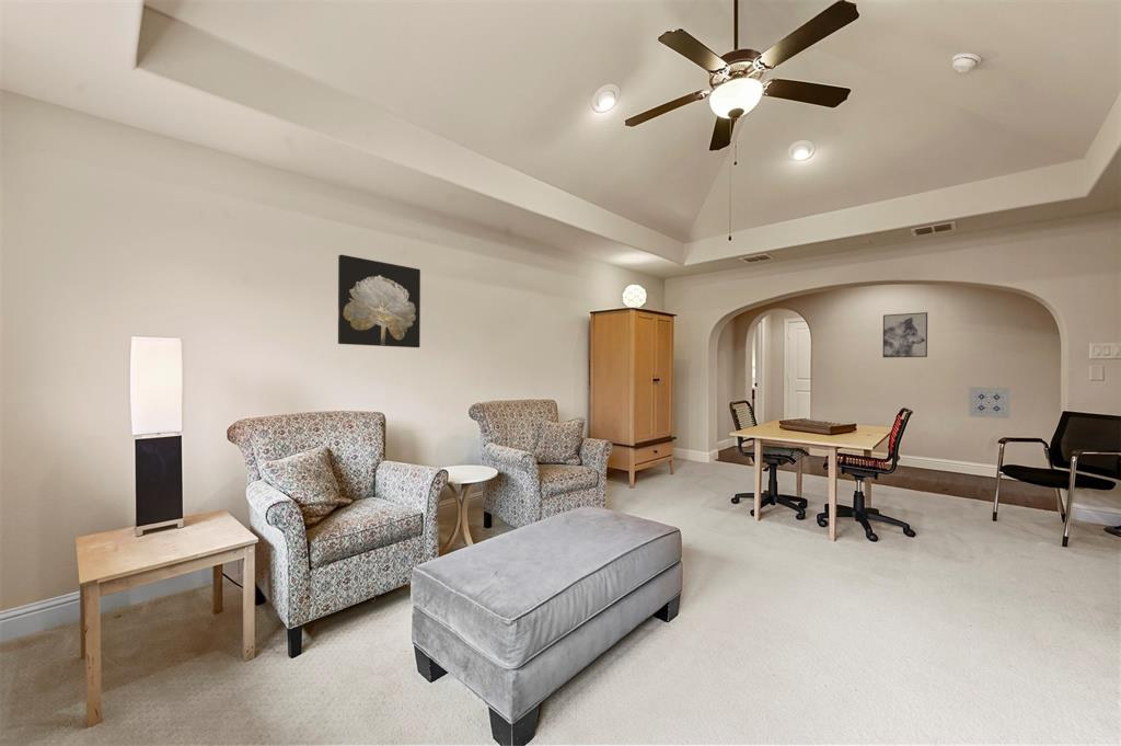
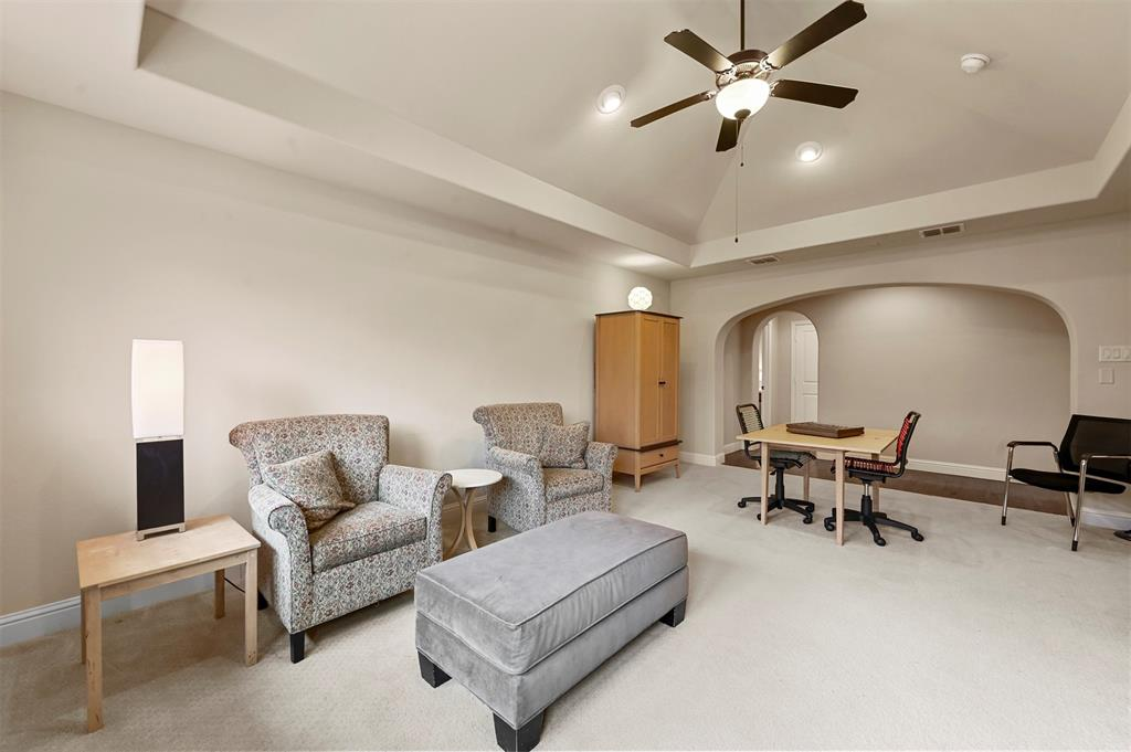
- wall art [337,254,421,348]
- wall art [968,386,1012,420]
- wall art [882,311,928,358]
